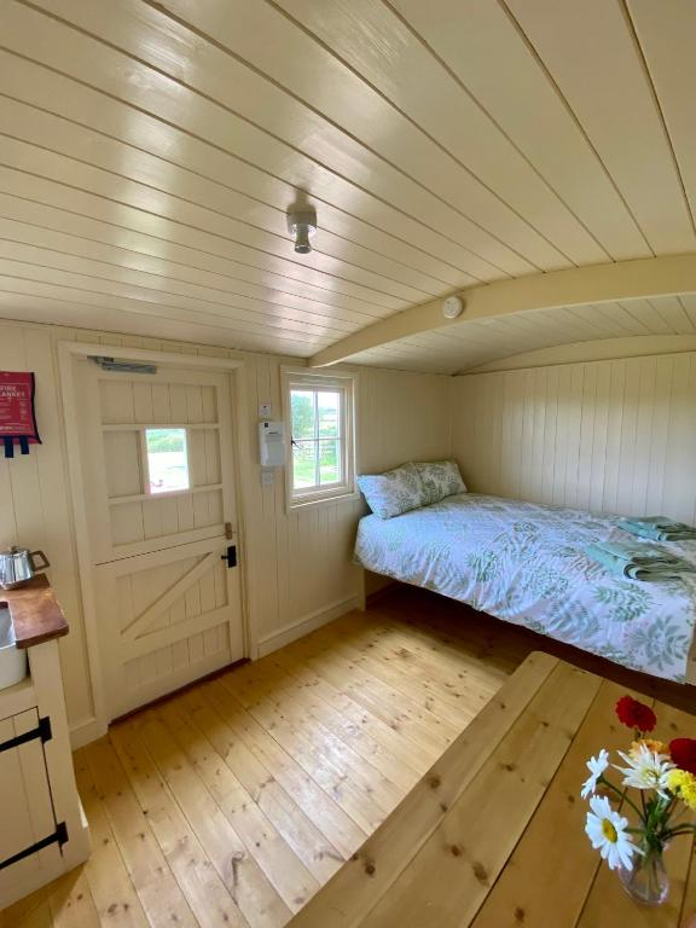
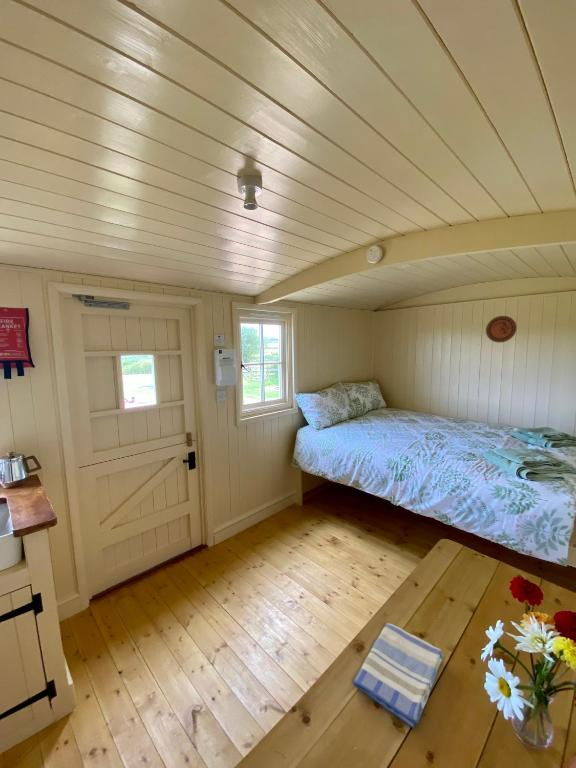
+ dish towel [352,622,445,729]
+ decorative plate [485,315,518,344]
